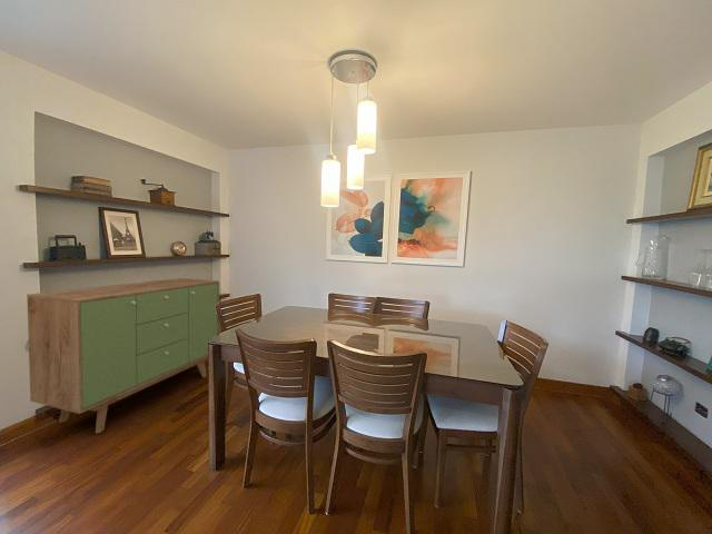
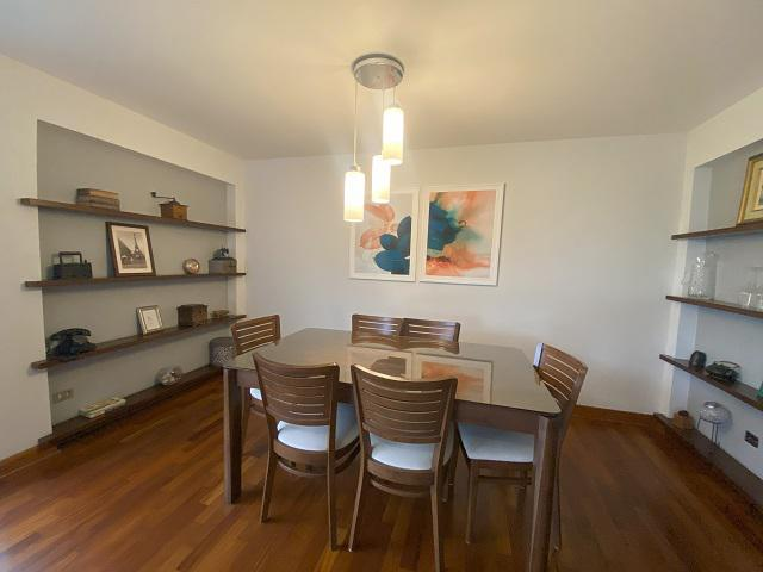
- sideboard [26,277,220,434]
